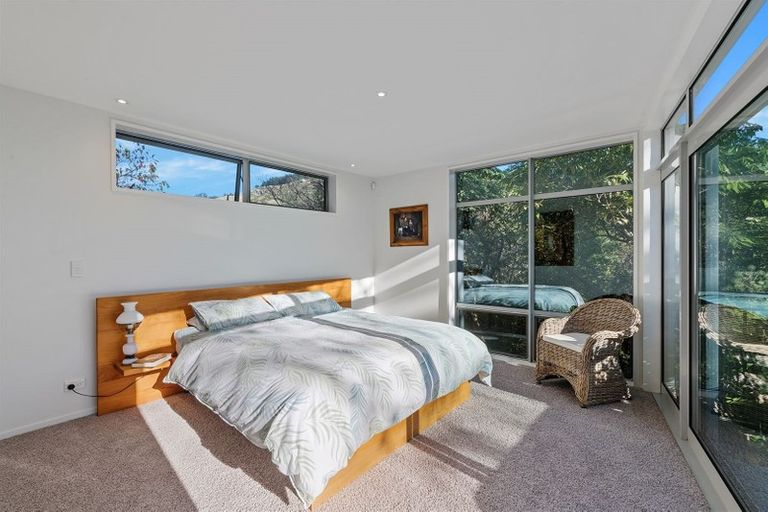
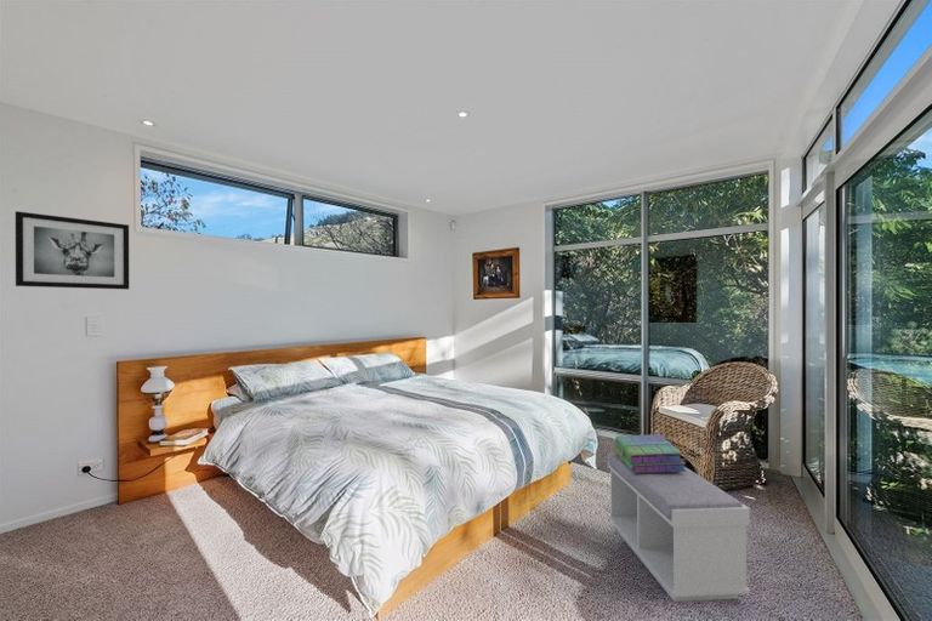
+ wall art [15,210,130,291]
+ stack of books [613,433,687,473]
+ bench [607,452,751,603]
